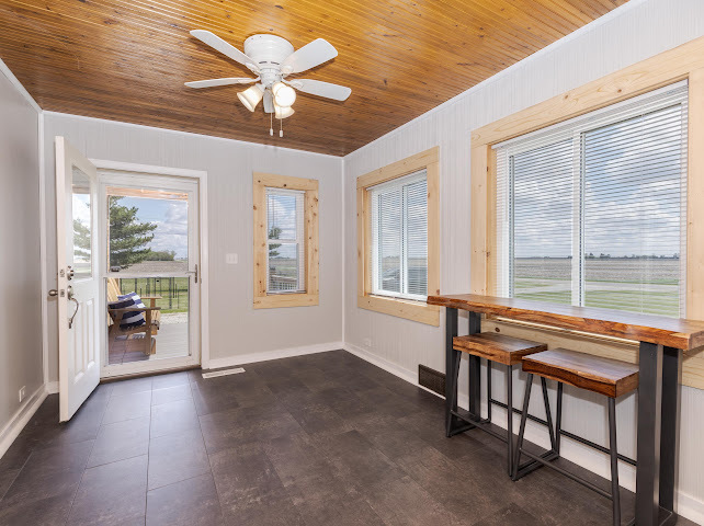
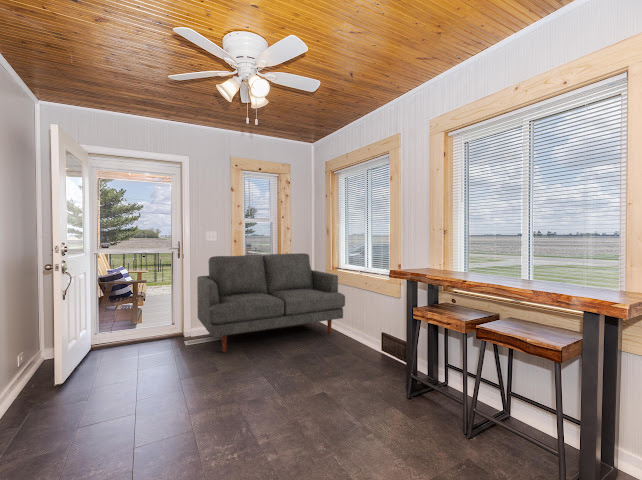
+ sofa [196,252,346,353]
